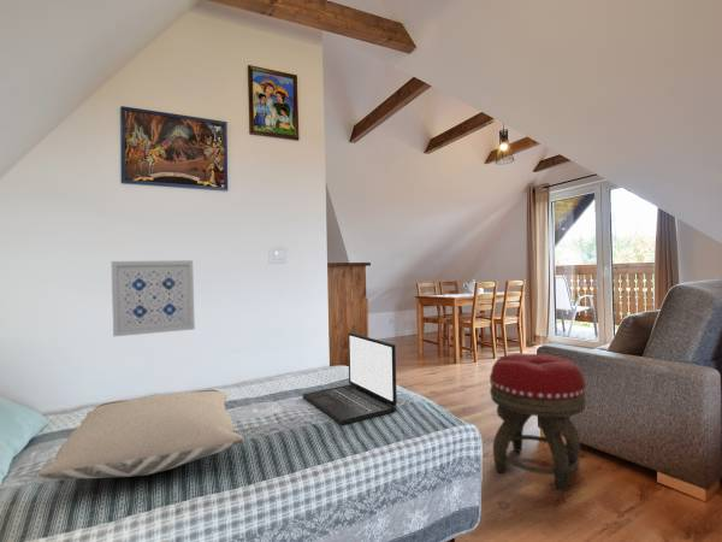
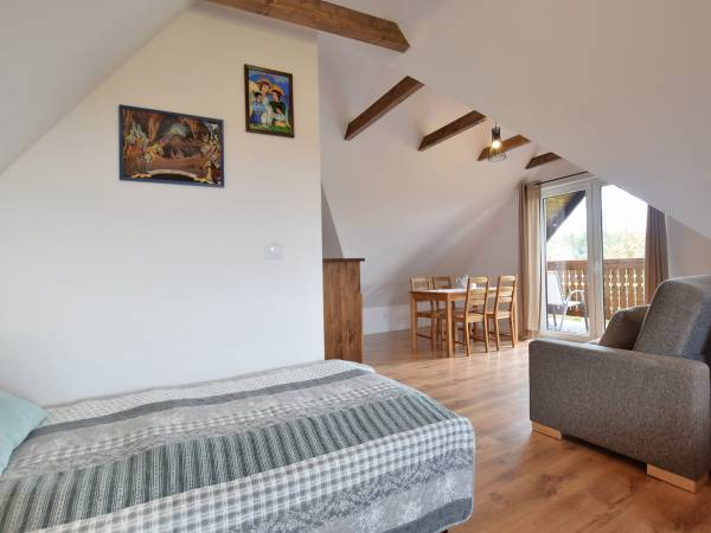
- footstool [489,353,587,493]
- pillow [37,389,244,481]
- wall art [111,259,196,337]
- laptop [302,331,398,426]
